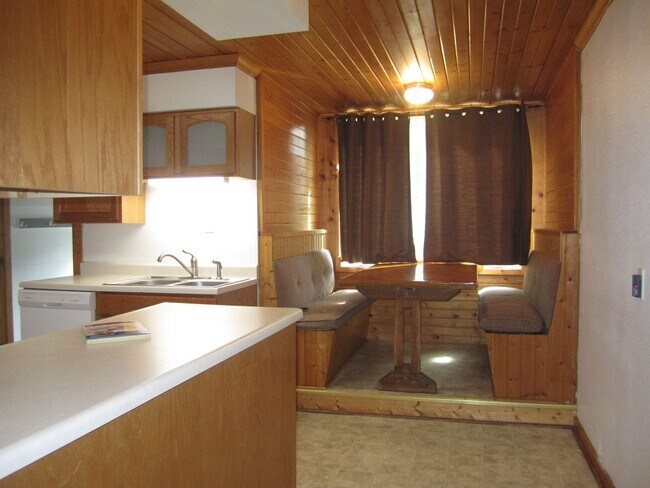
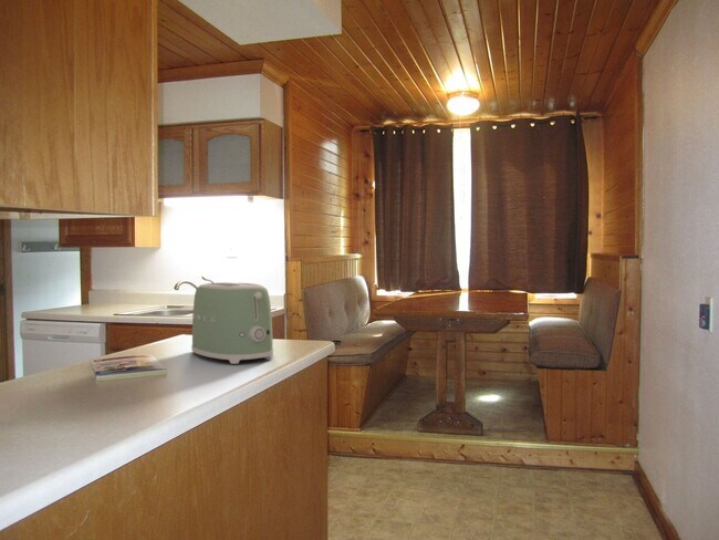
+ toaster [190,281,274,365]
